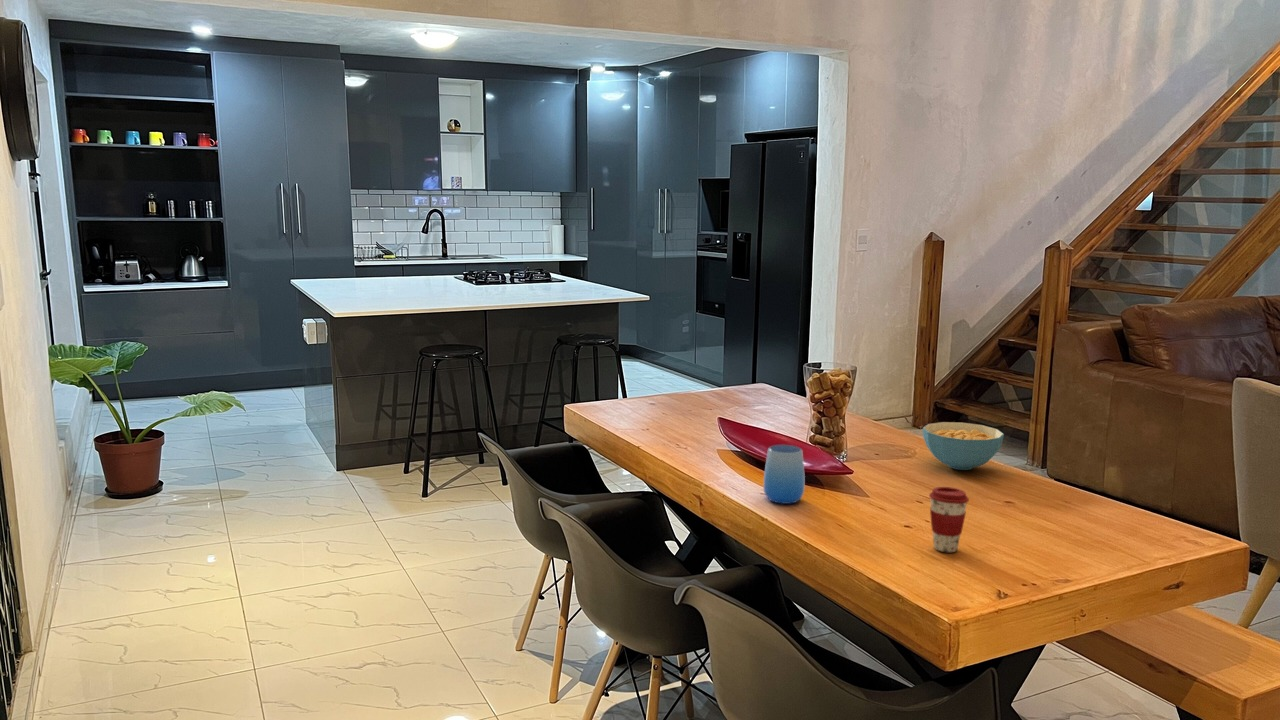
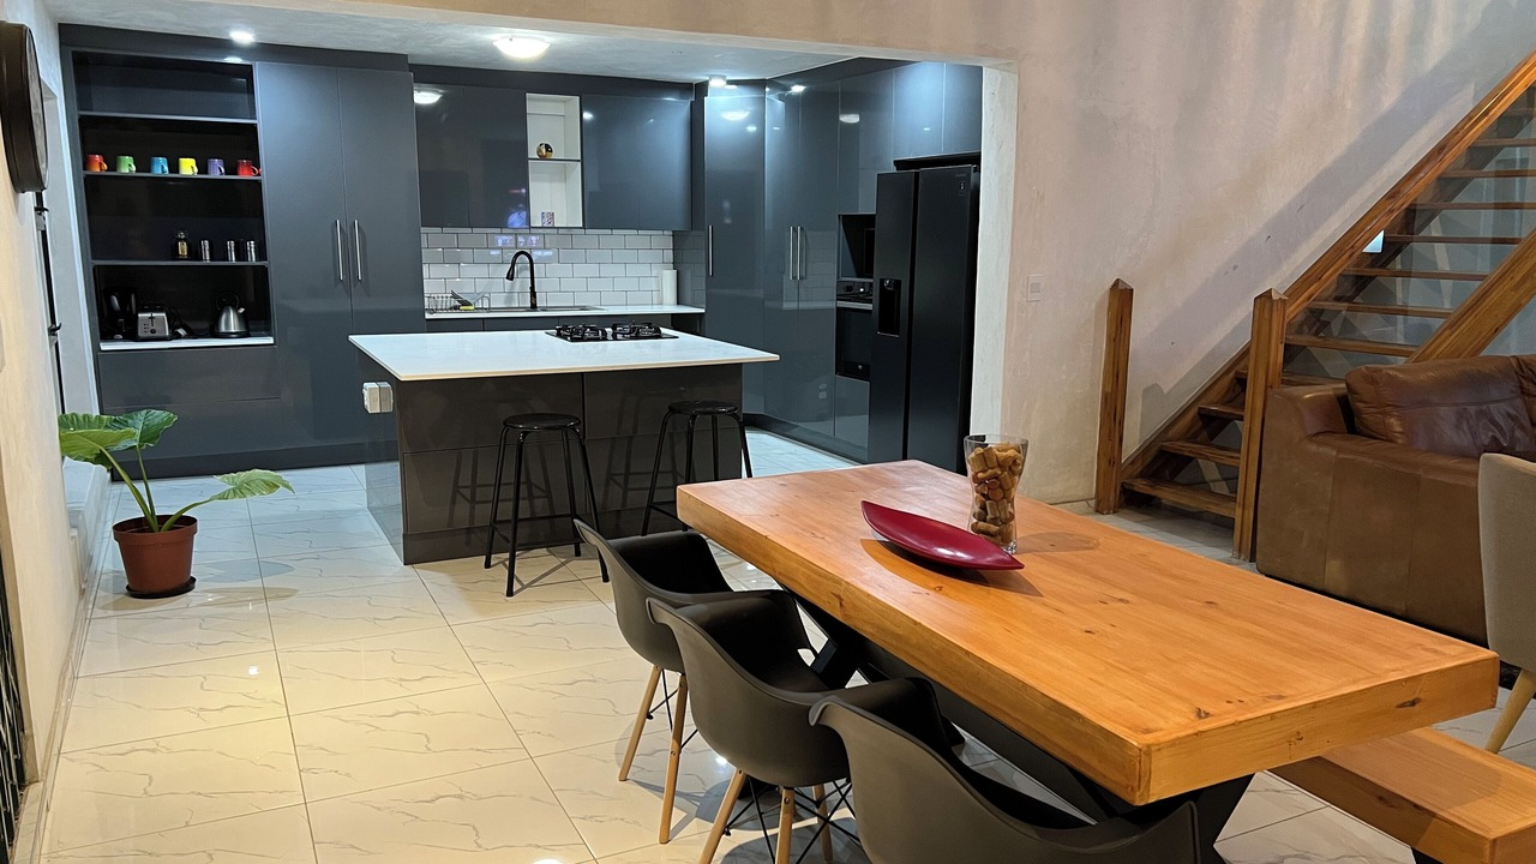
- cup [762,444,806,505]
- coffee cup [928,486,970,553]
- cereal bowl [922,421,1005,471]
